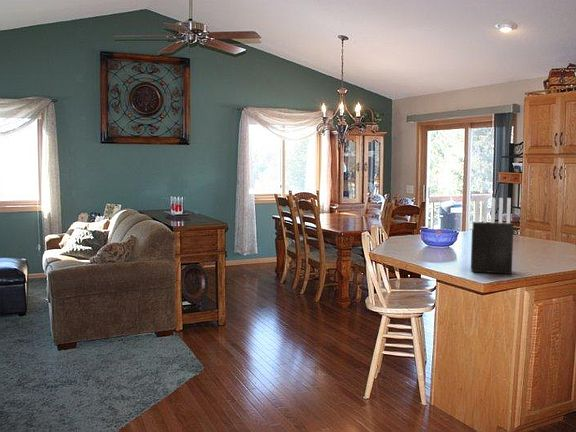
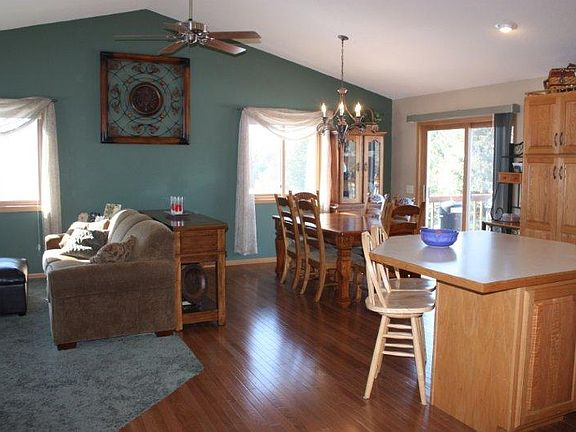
- knife block [470,197,514,275]
